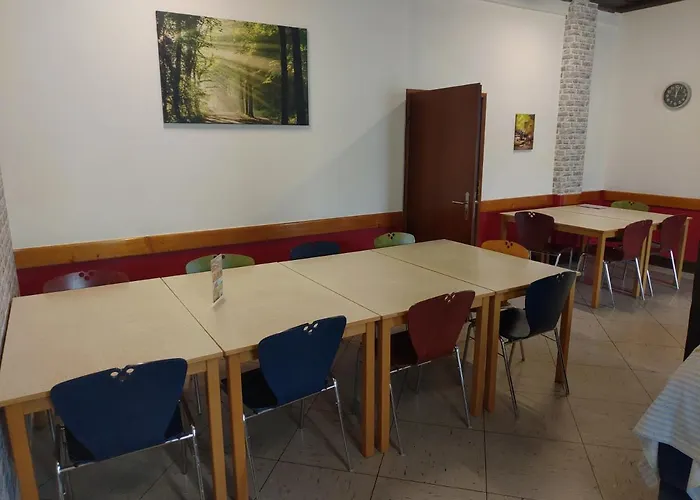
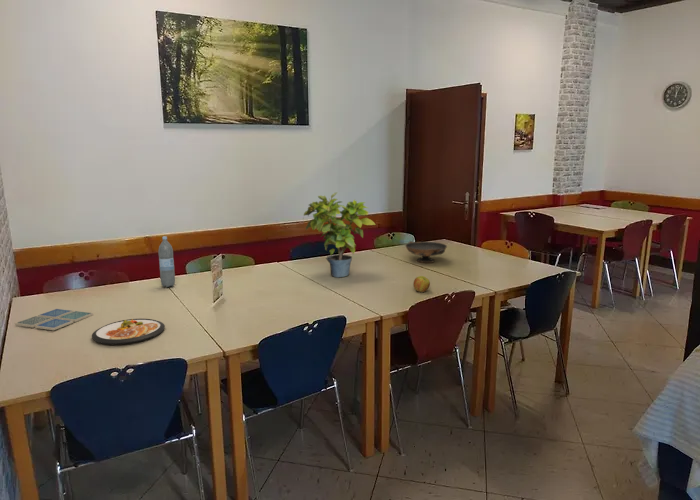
+ water bottle [157,235,176,288]
+ decorative bowl [404,240,448,264]
+ dish [91,318,166,345]
+ drink coaster [14,308,94,331]
+ apple [412,275,431,293]
+ potted plant [302,191,377,278]
